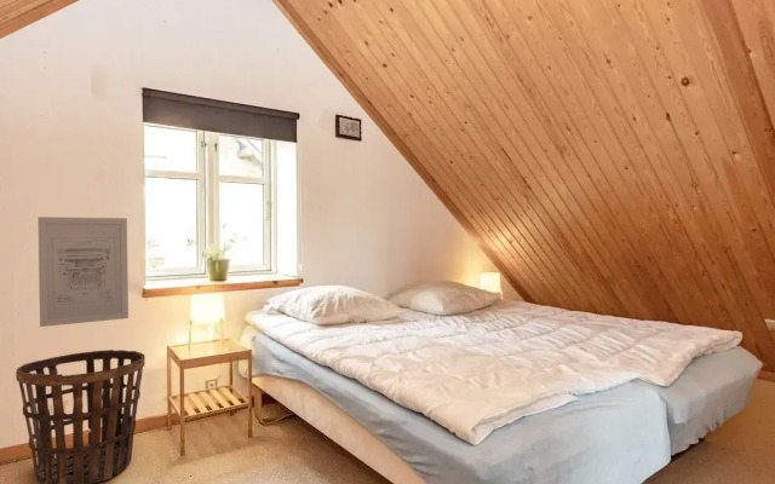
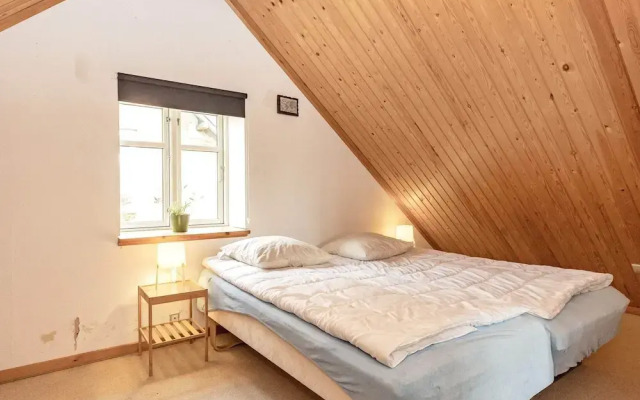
- basket [15,348,147,484]
- wall art [36,215,130,328]
